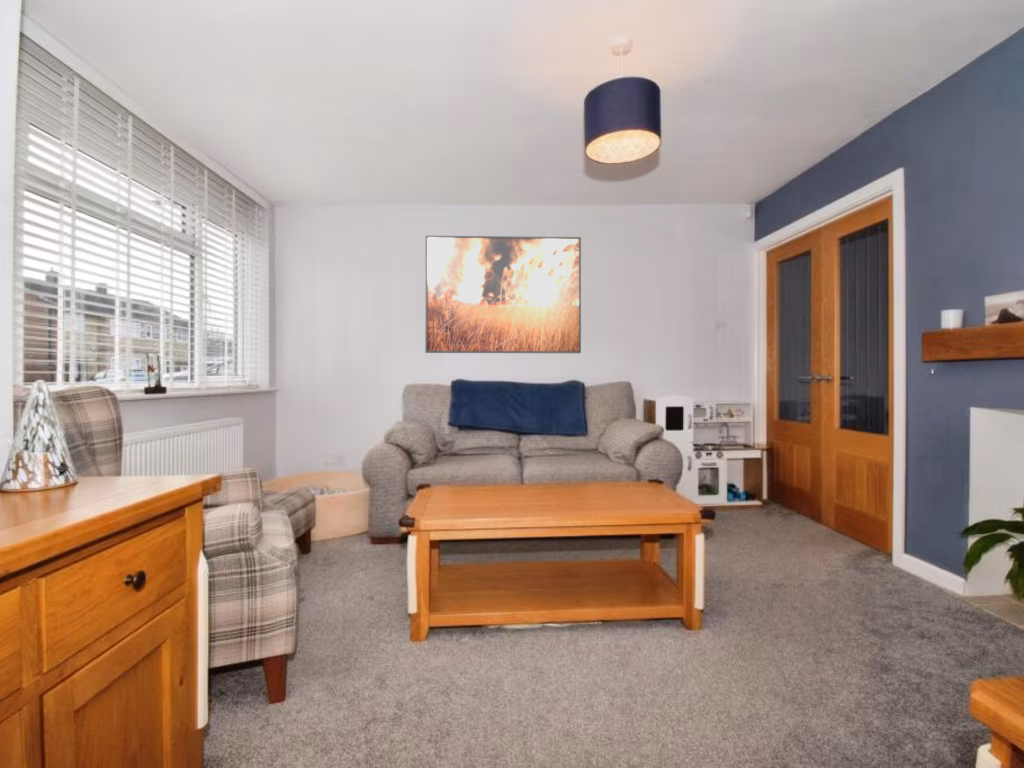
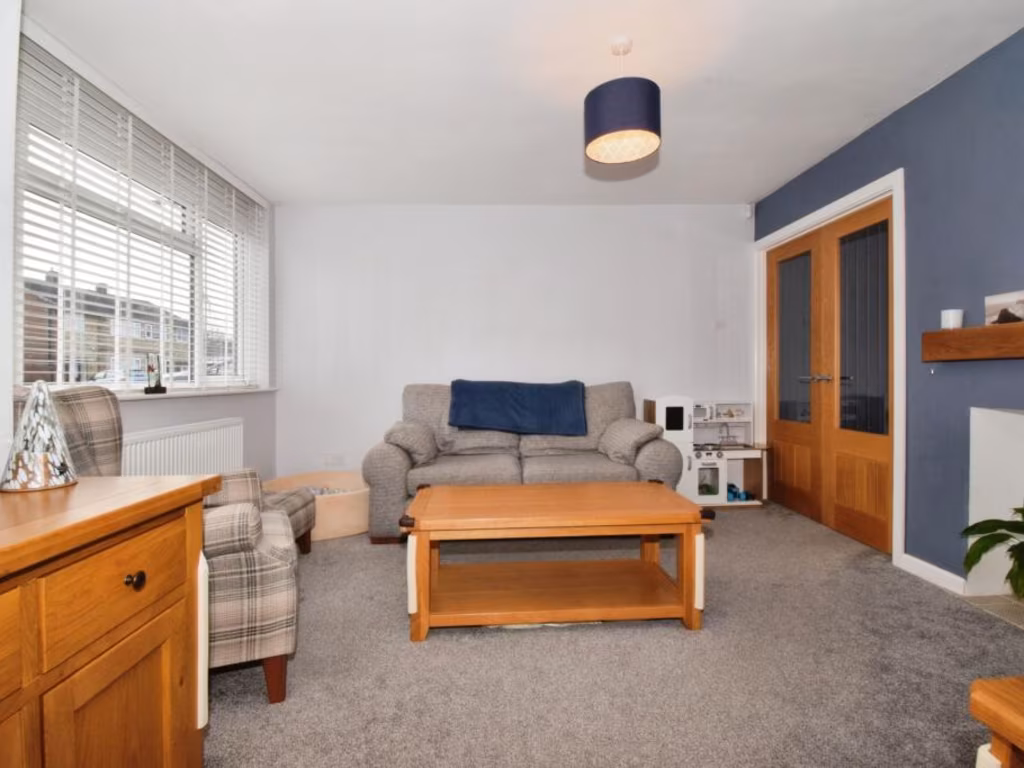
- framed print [424,235,582,354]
